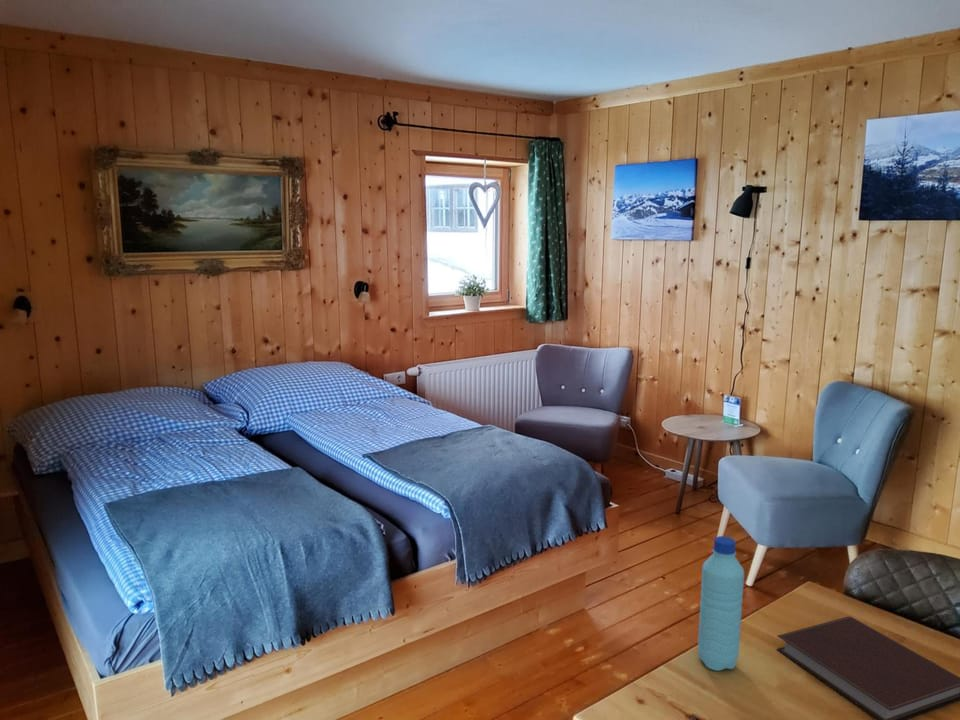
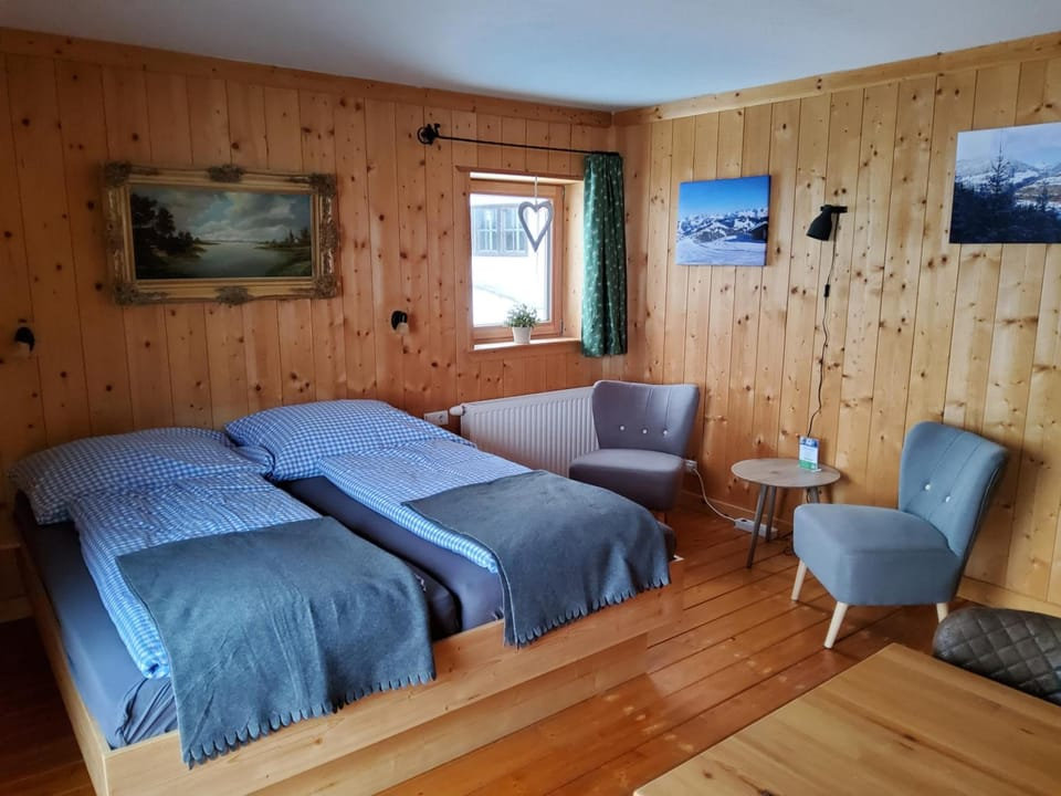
- notebook [775,615,960,720]
- water bottle [697,535,745,672]
